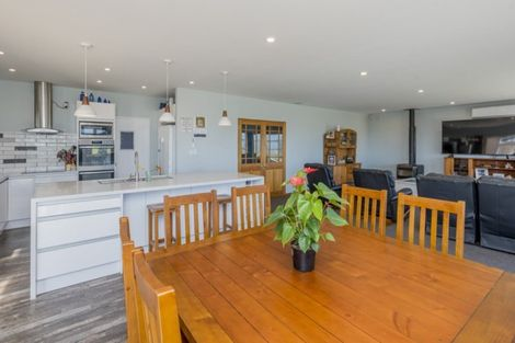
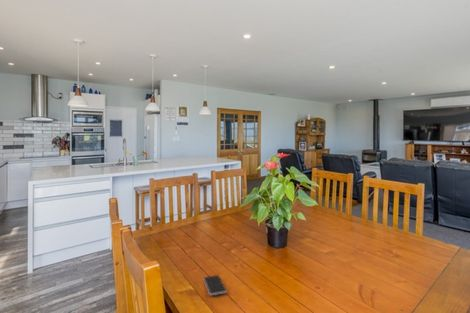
+ smartphone [202,274,228,296]
